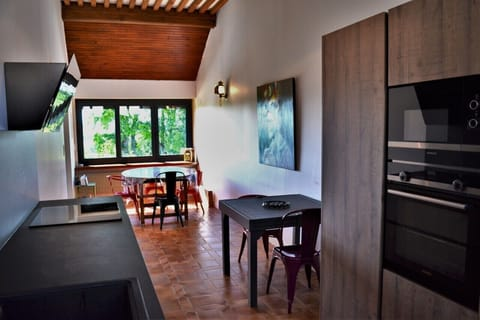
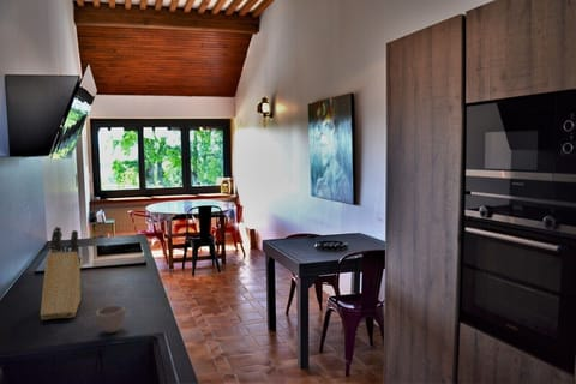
+ knife block [40,226,82,320]
+ cup [95,304,127,334]
